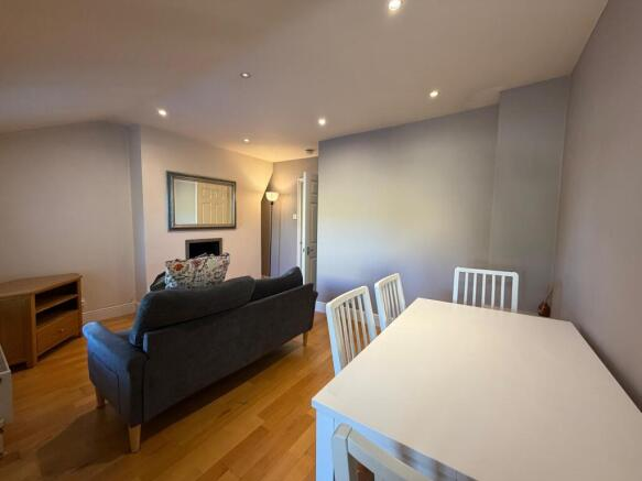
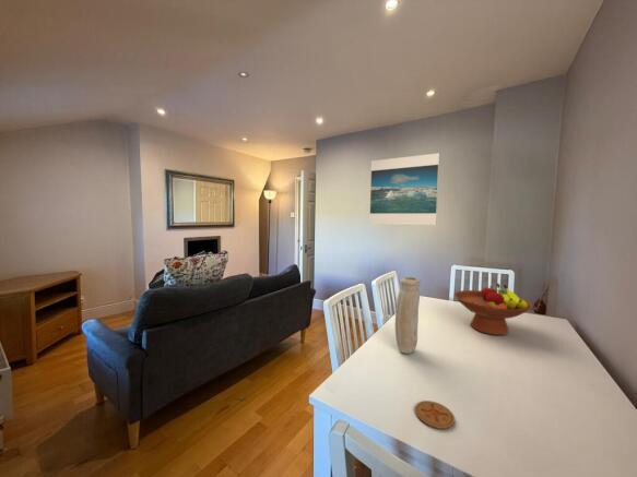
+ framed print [368,152,440,226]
+ coaster [414,400,456,430]
+ fruit bowl [453,282,533,336]
+ vase [394,276,422,355]
